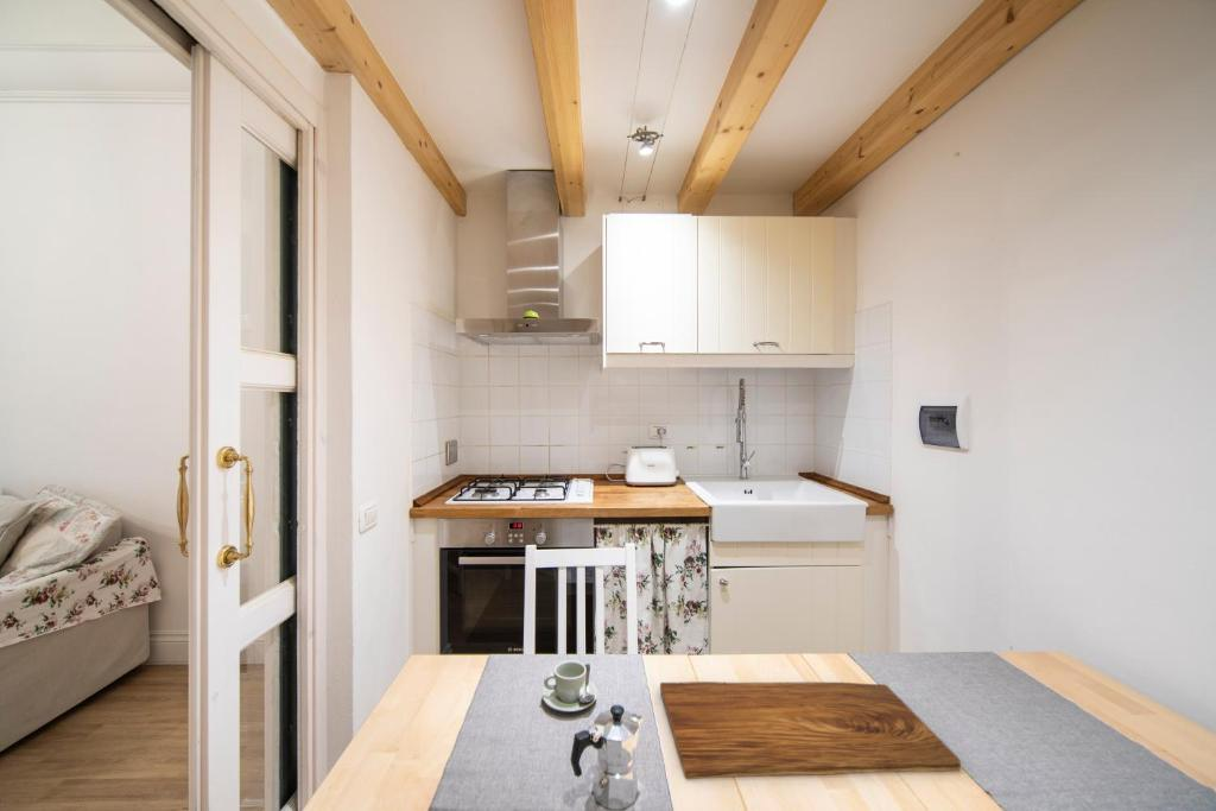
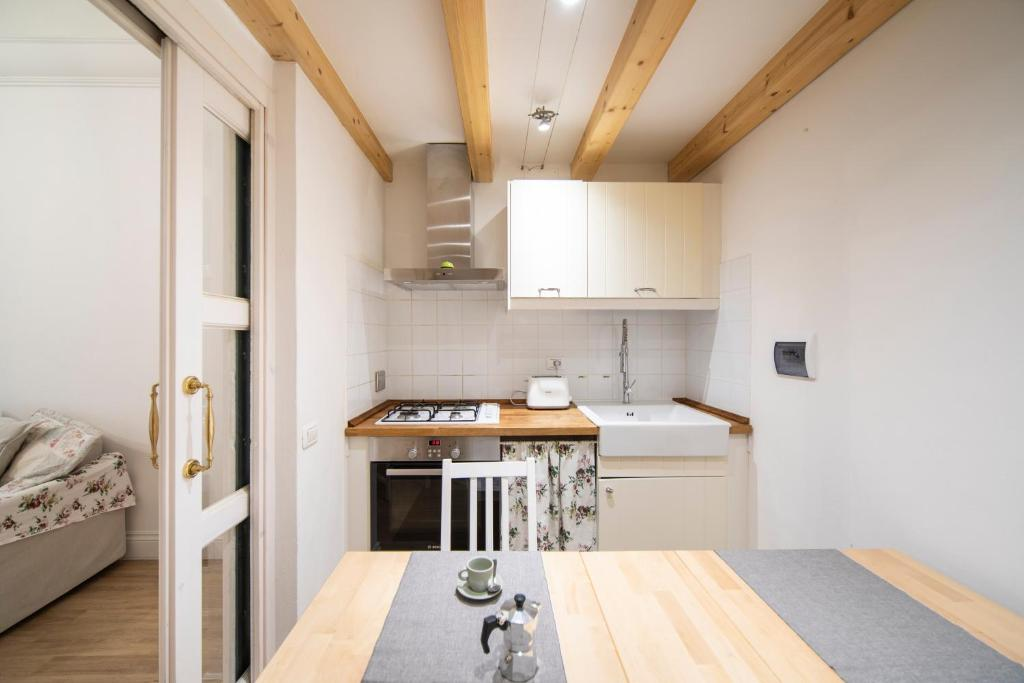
- cutting board [659,680,962,780]
